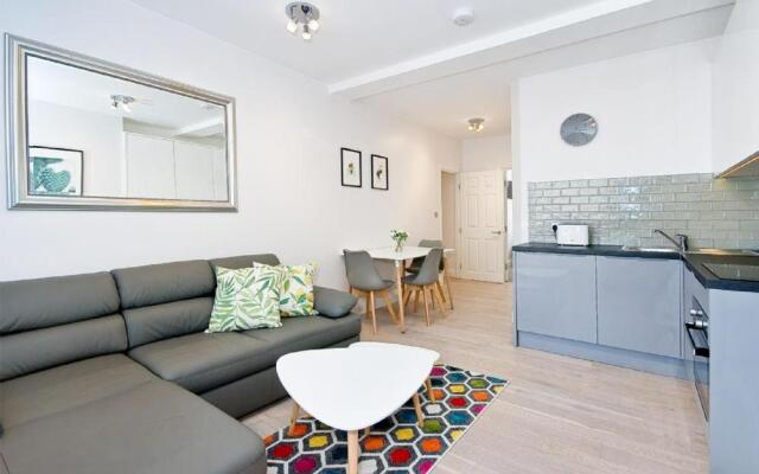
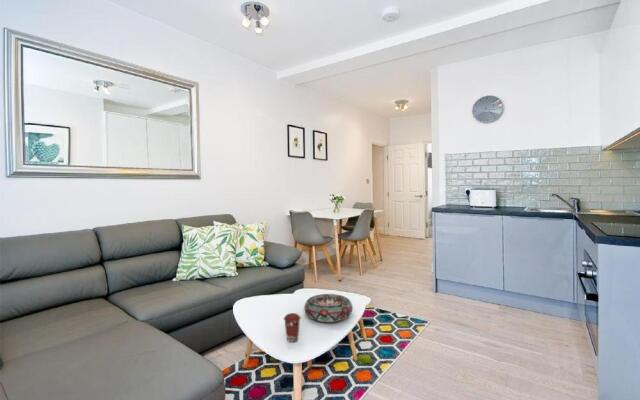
+ coffee cup [283,312,302,343]
+ decorative bowl [303,293,354,323]
